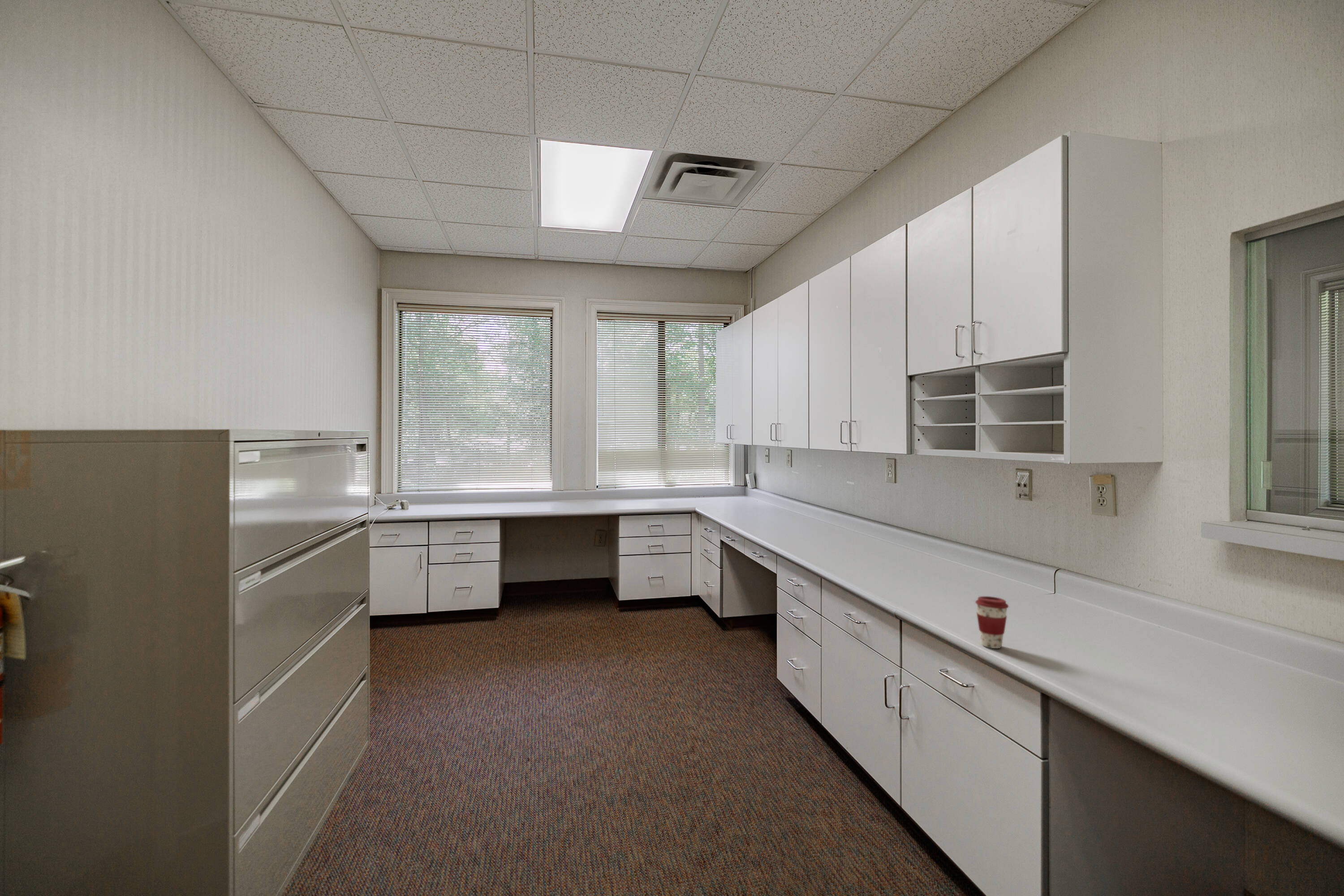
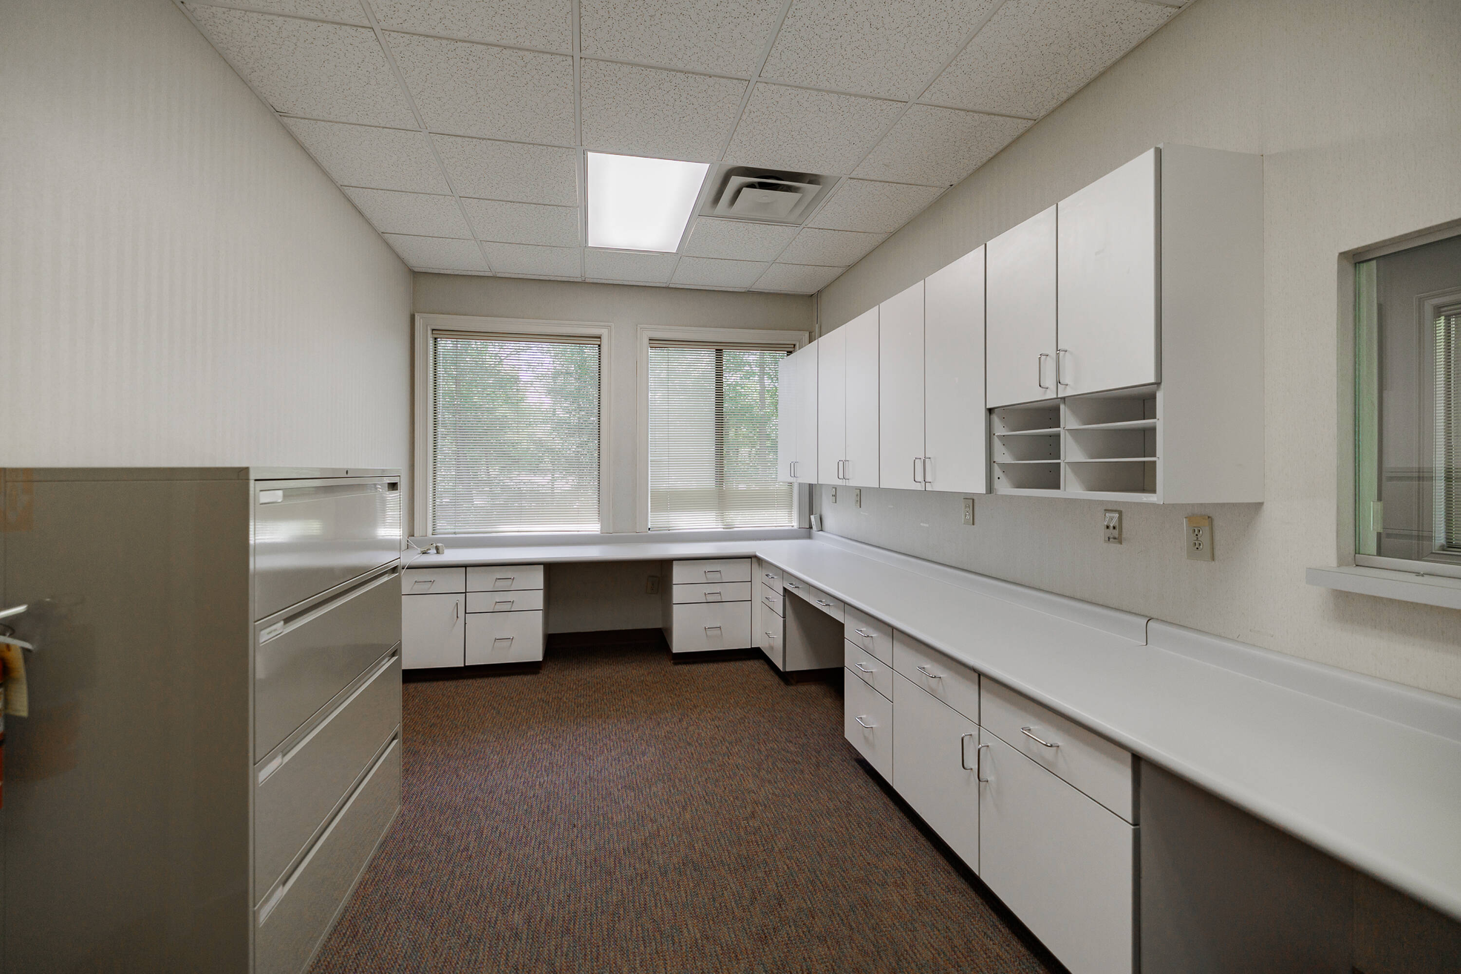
- coffee cup [975,596,1009,649]
